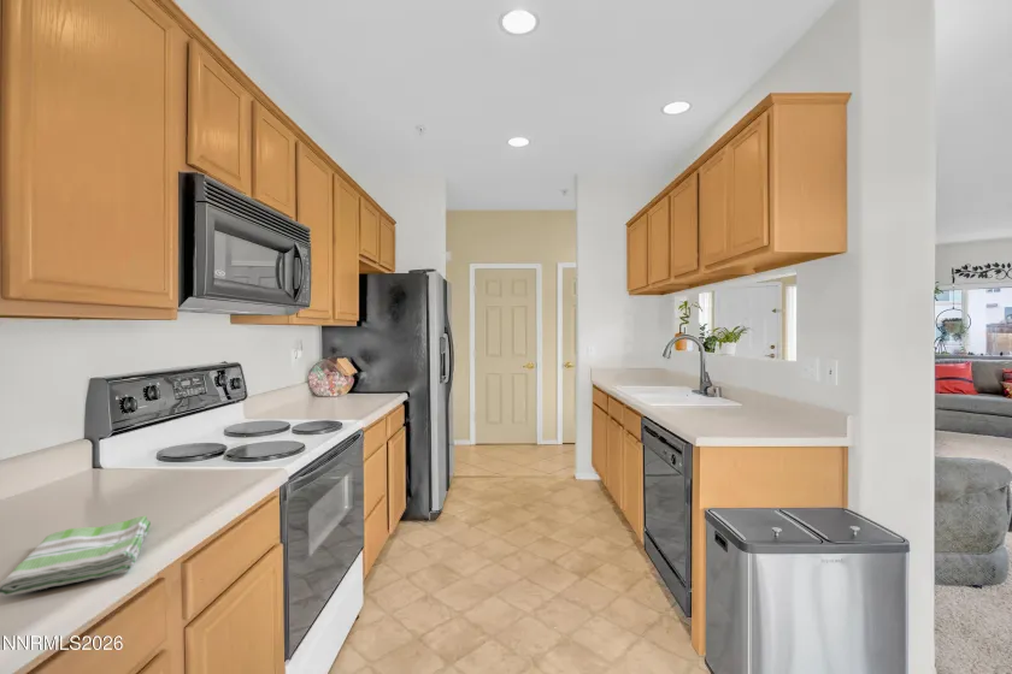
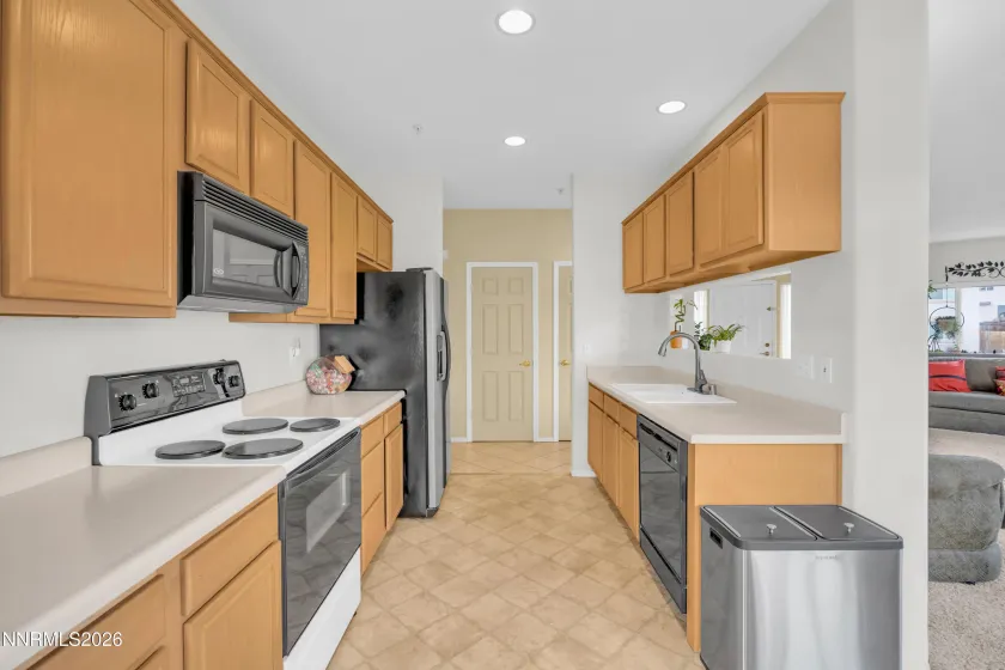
- dish towel [0,515,152,597]
